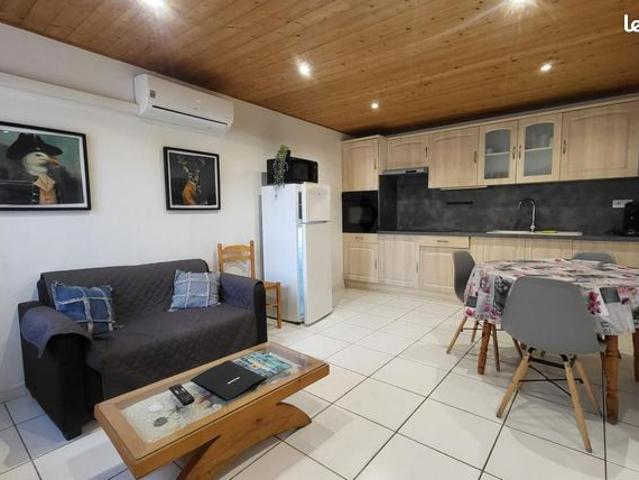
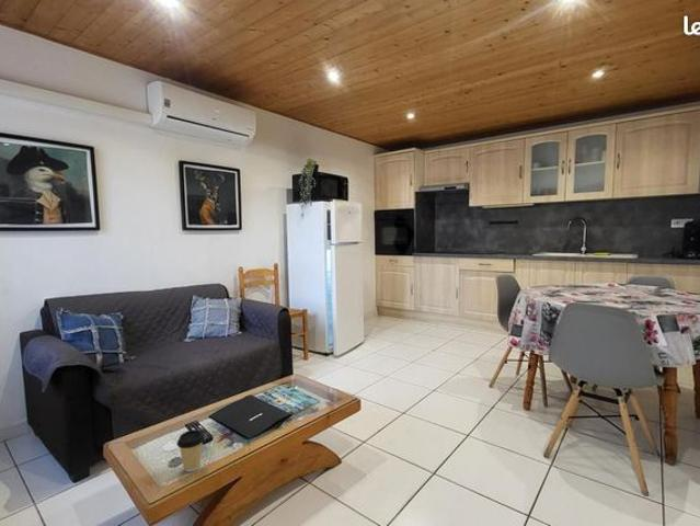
+ coffee cup [176,428,206,472]
